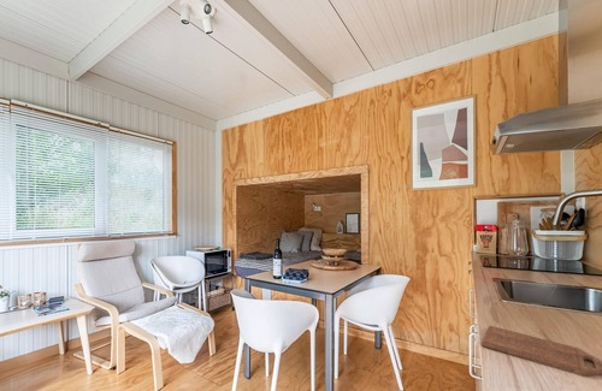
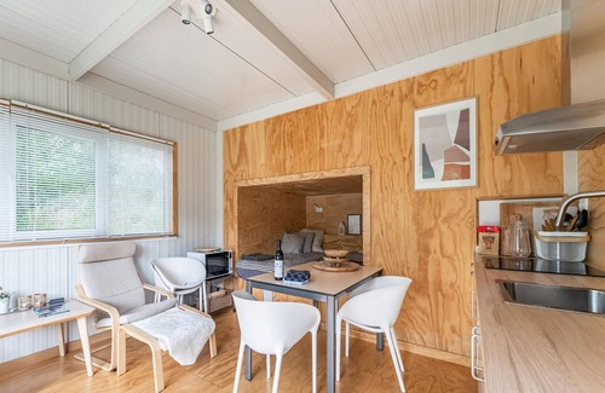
- cutting board [480,325,602,378]
